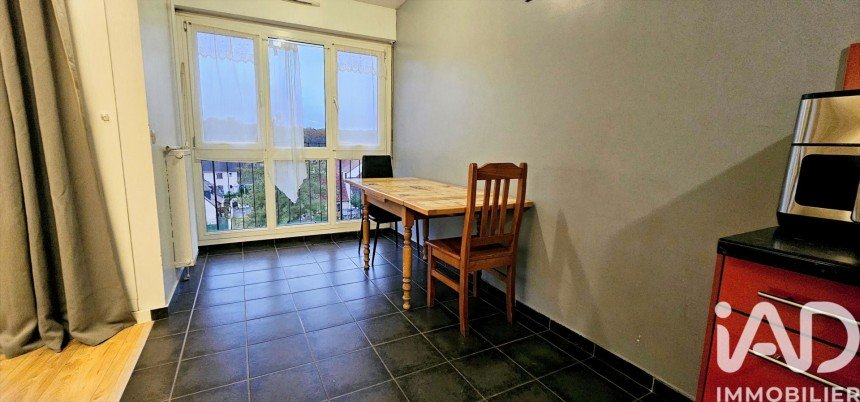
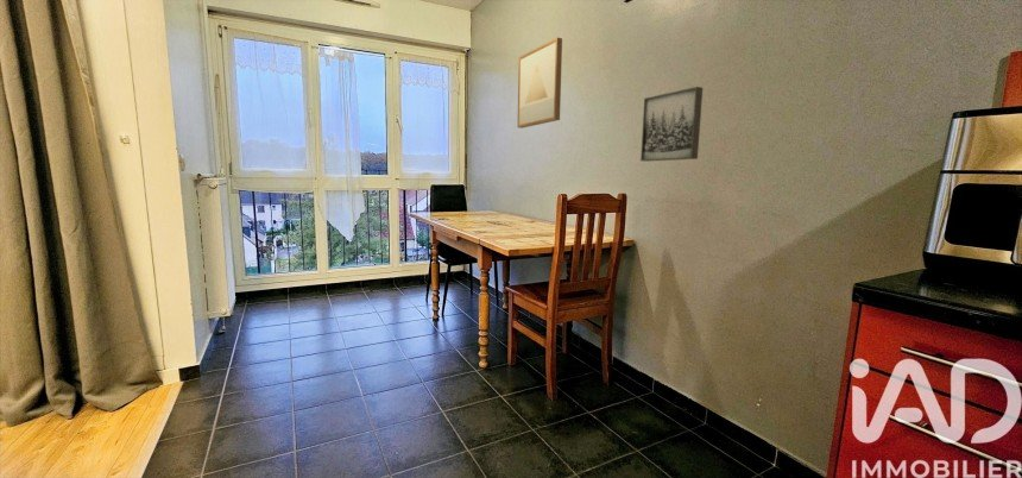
+ wall art [639,86,704,163]
+ wall art [517,37,563,130]
